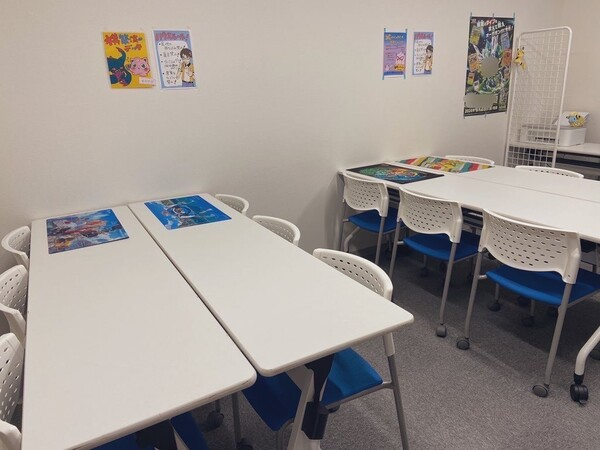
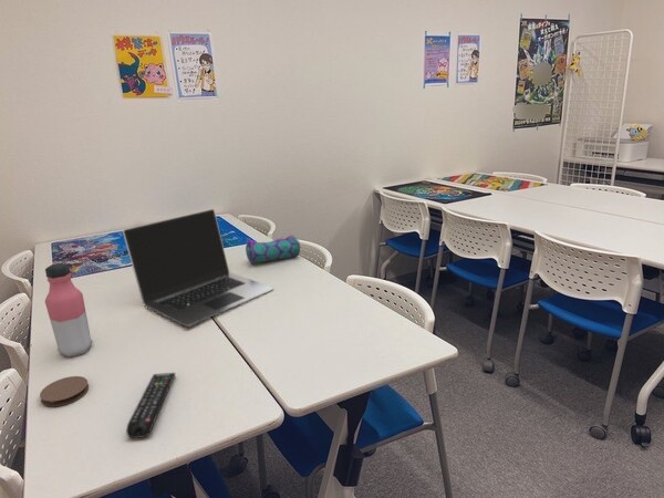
+ pencil case [245,234,301,264]
+ coaster [39,375,90,407]
+ remote control [125,372,177,439]
+ water bottle [44,262,94,359]
+ laptop [122,208,276,328]
